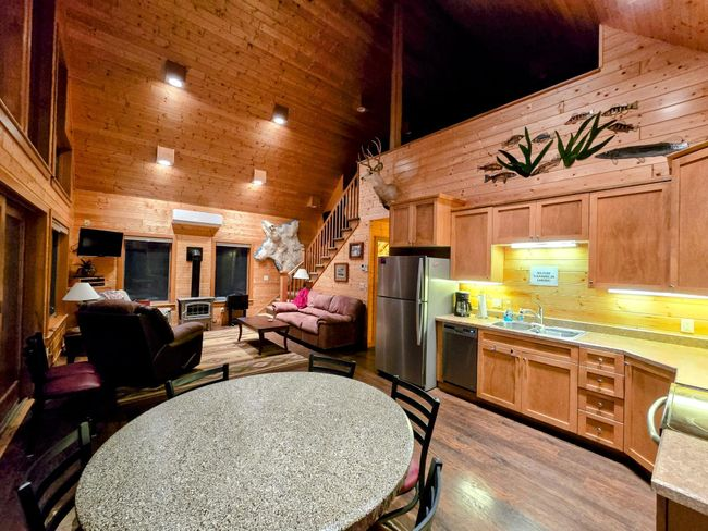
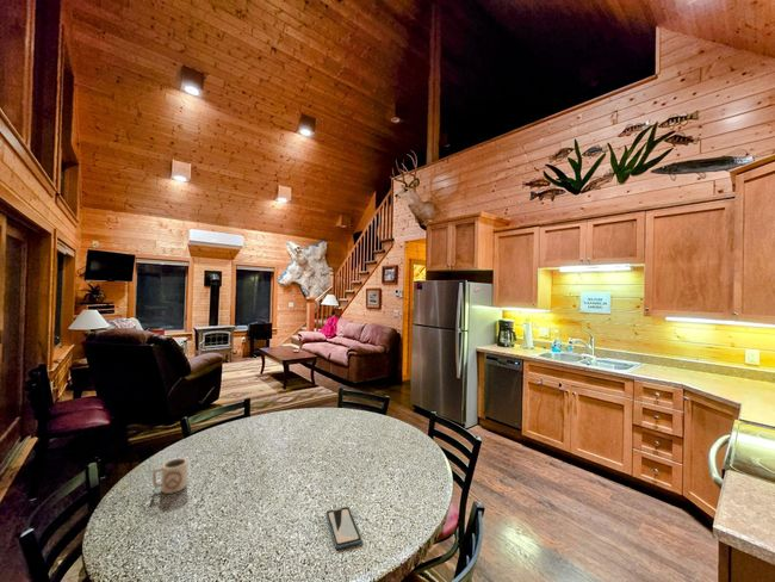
+ smartphone [324,506,362,550]
+ cup [151,457,190,495]
